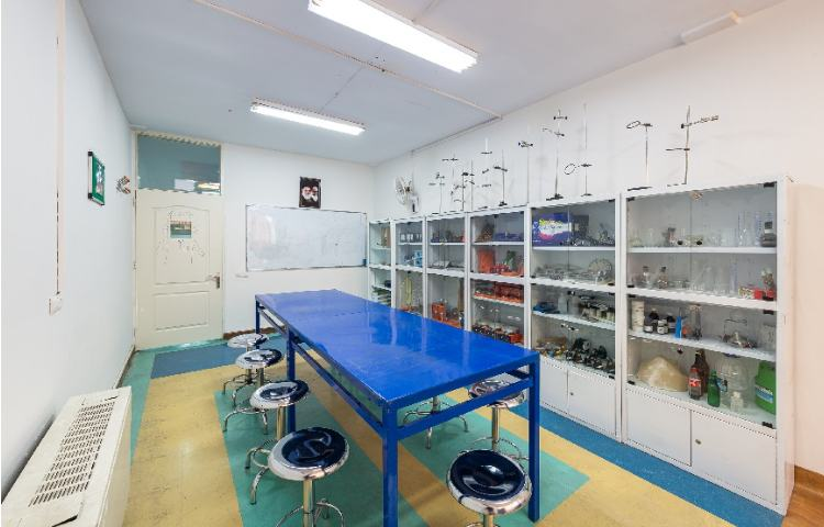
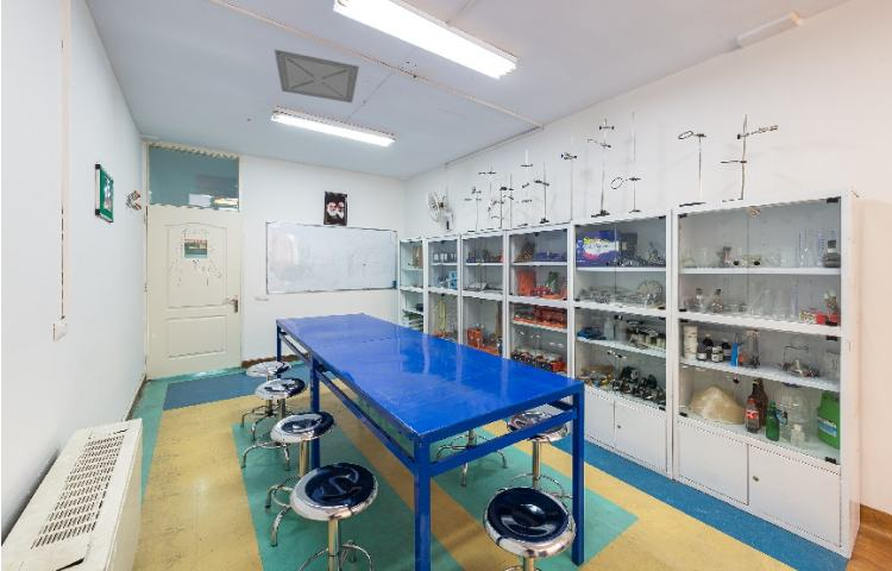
+ ceiling vent [274,49,360,103]
